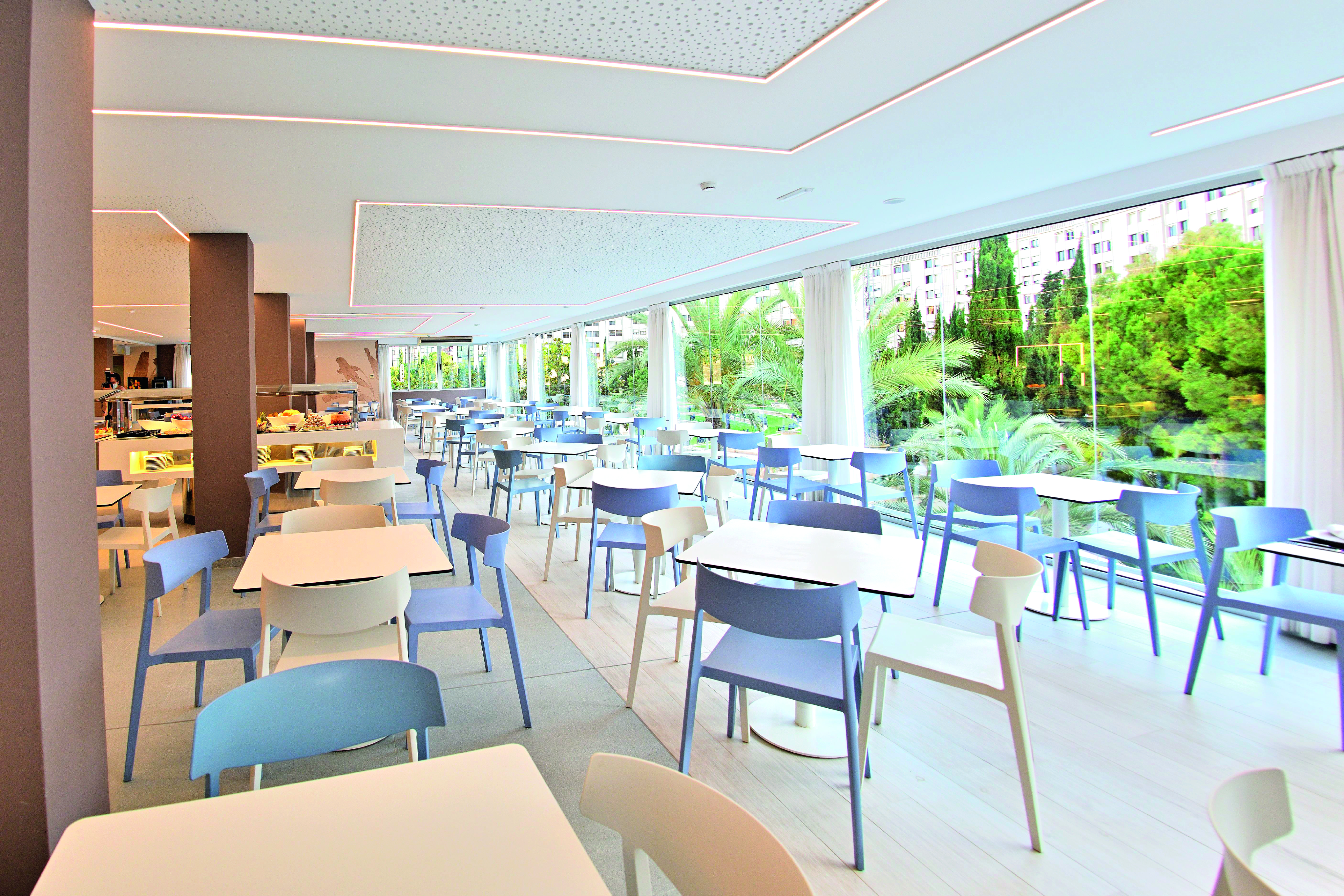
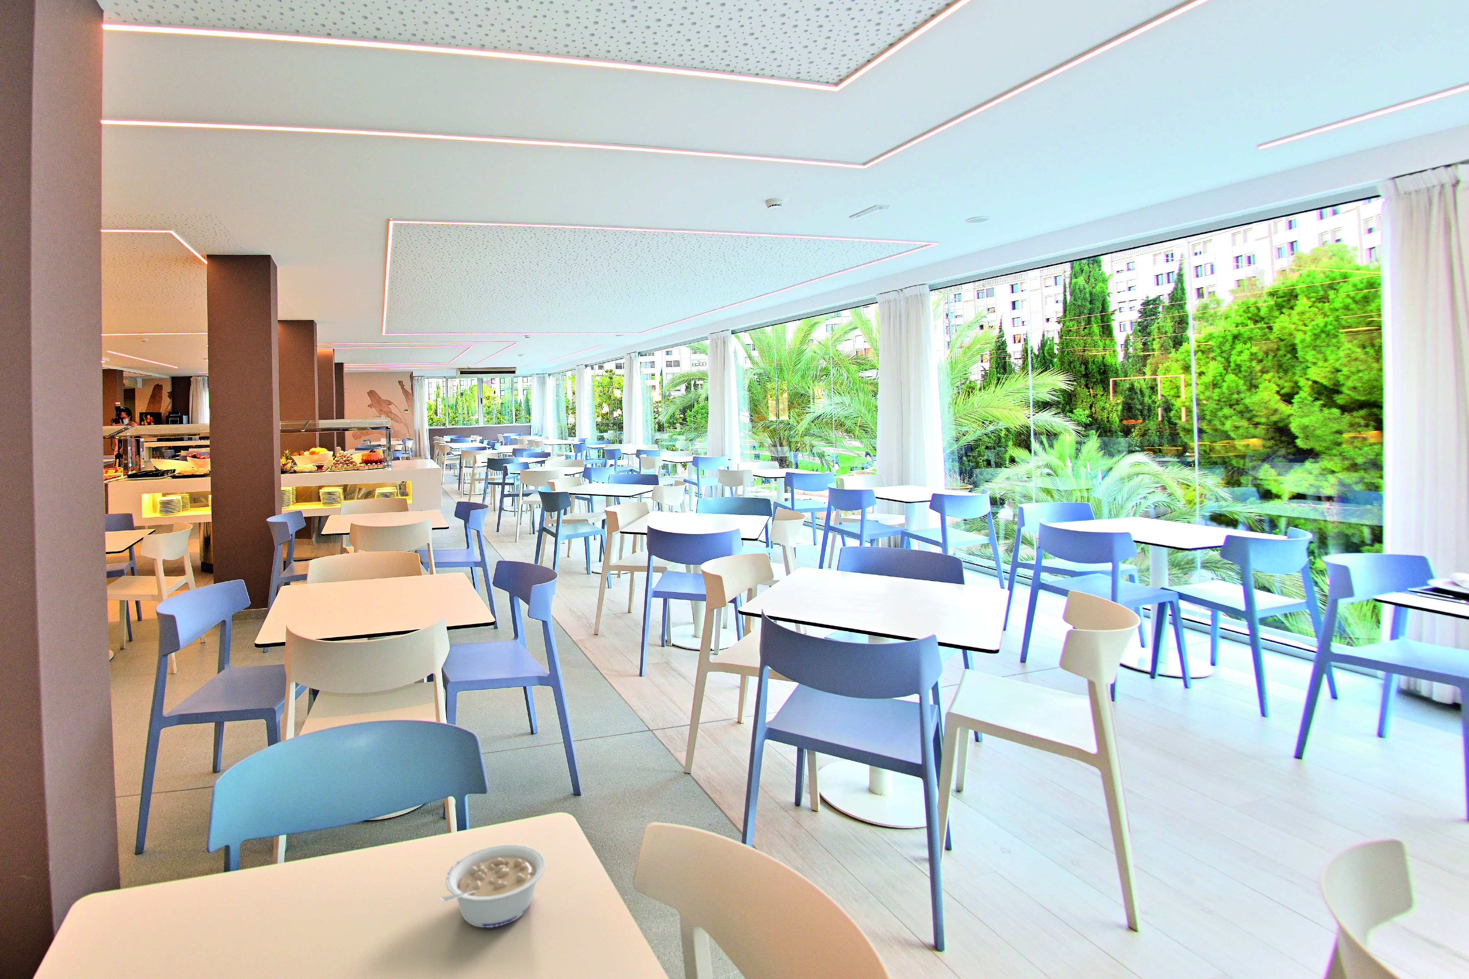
+ legume [439,845,545,928]
